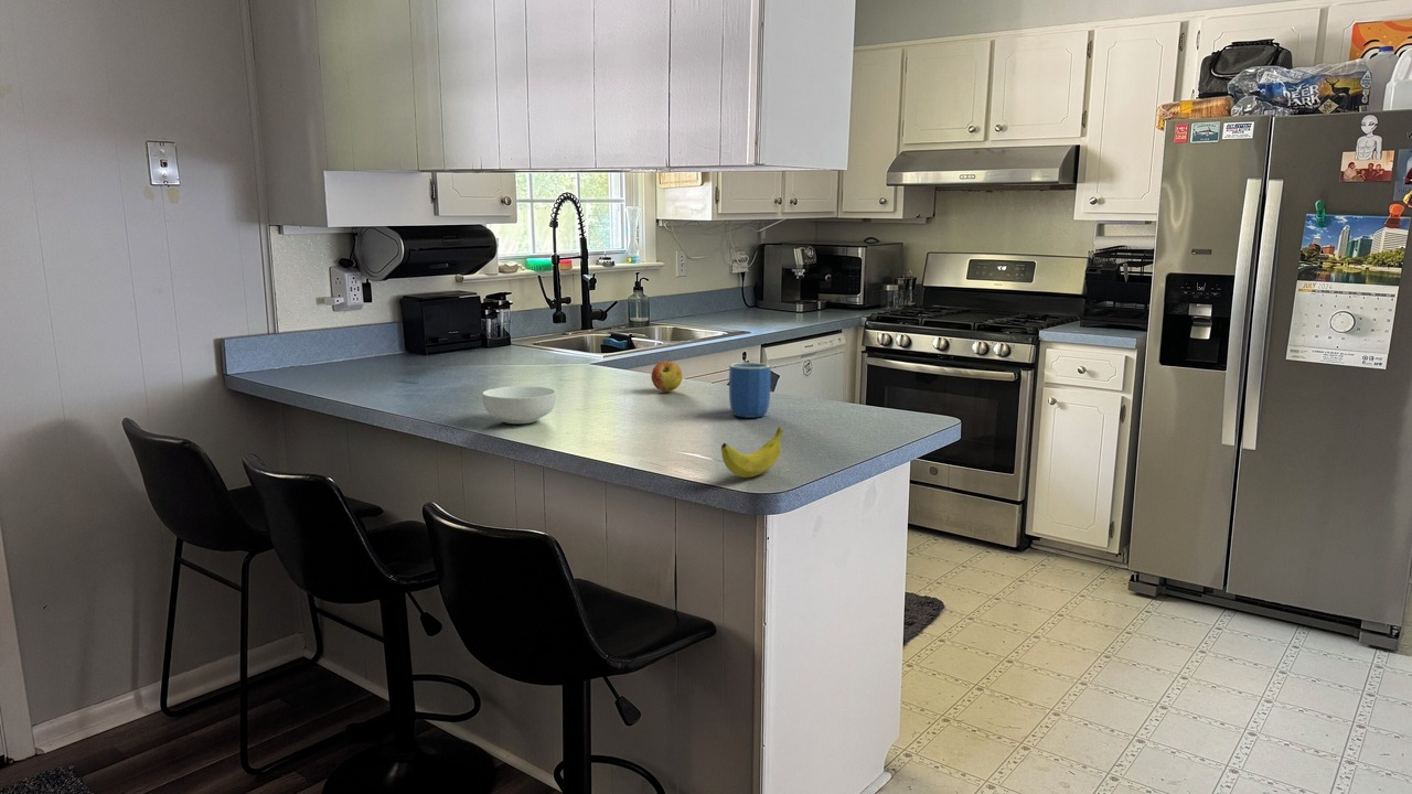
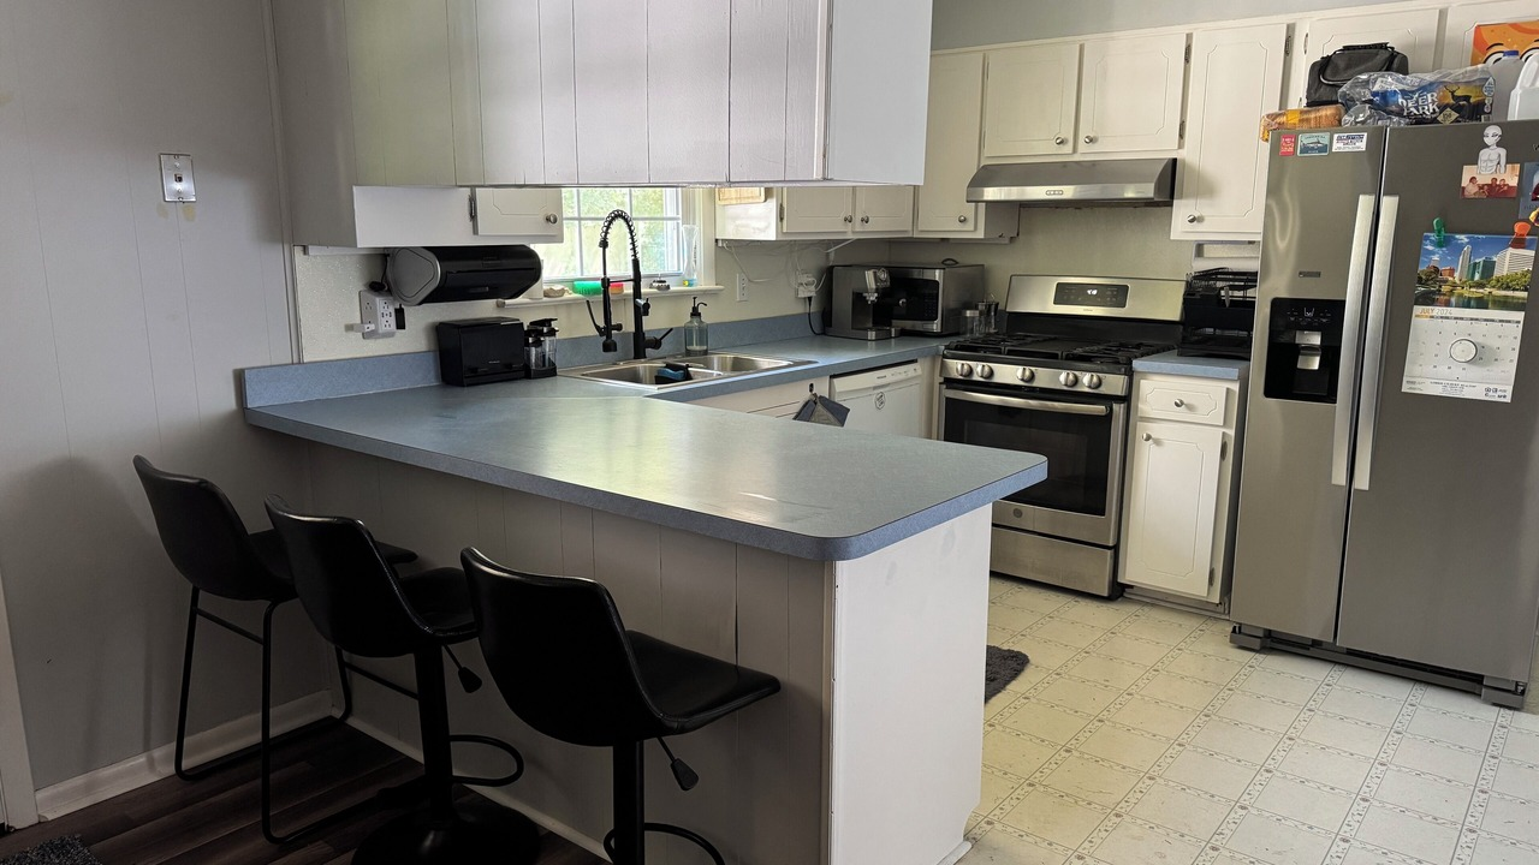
- cereal bowl [481,385,557,425]
- banana [720,426,784,479]
- apple [650,360,683,393]
- mug [728,362,772,419]
